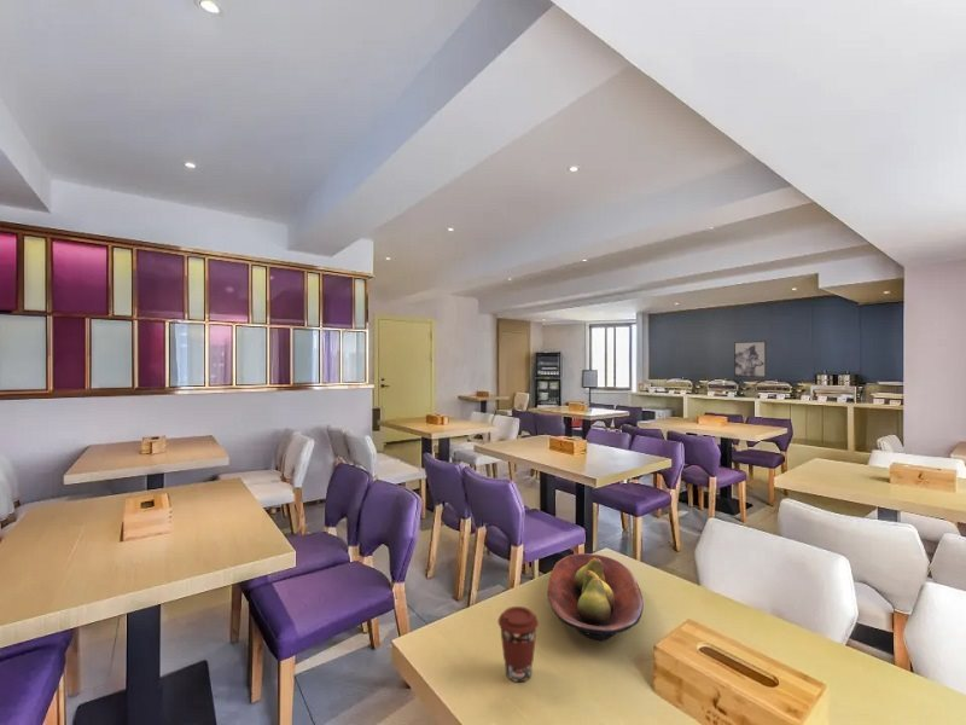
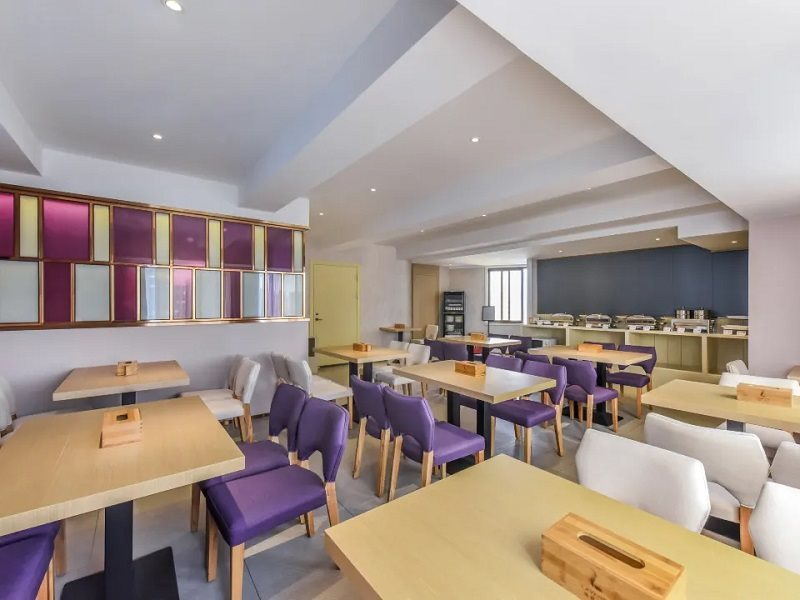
- coffee cup [497,605,540,683]
- wall art [733,341,767,378]
- fruit bowl [546,552,645,642]
